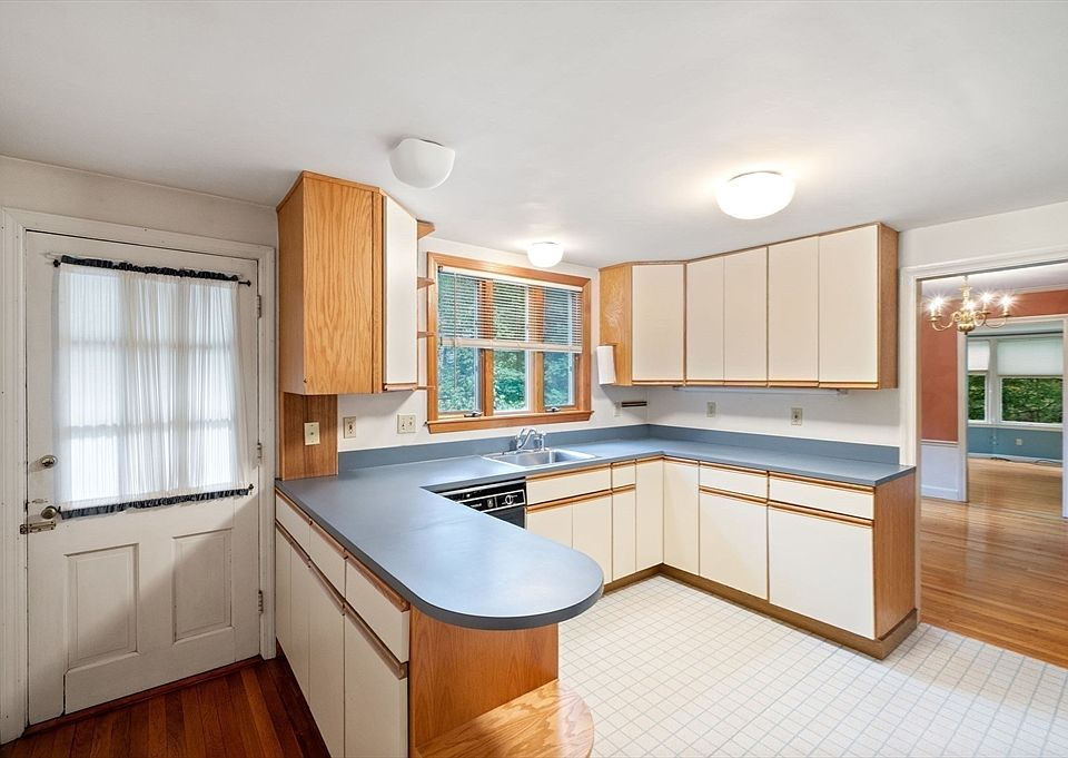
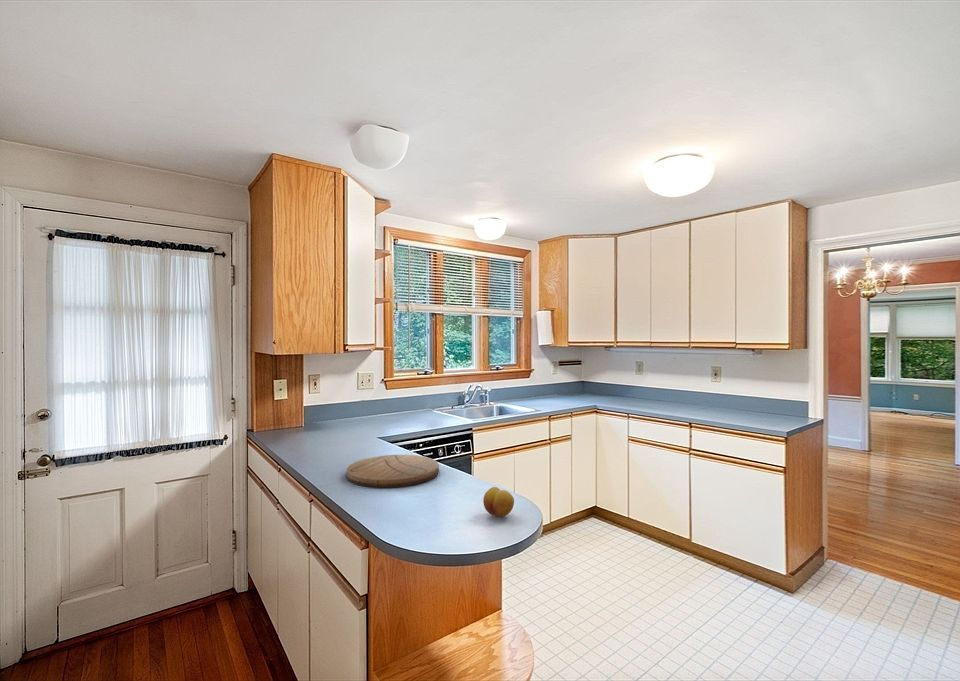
+ cutting board [346,454,440,489]
+ fruit [482,486,515,518]
